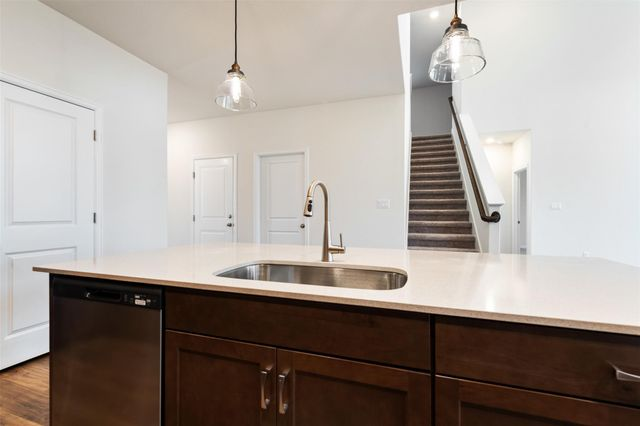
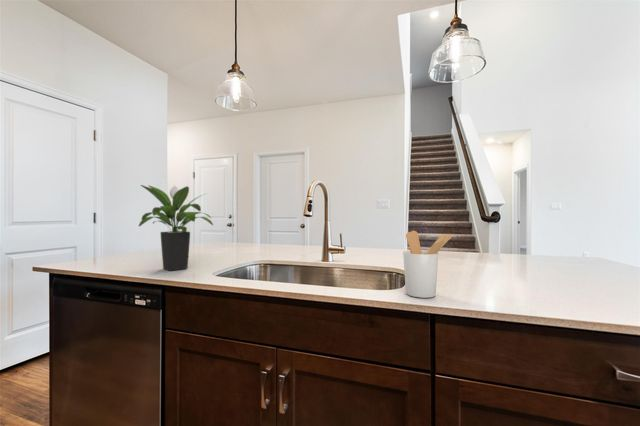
+ potted plant [138,184,214,272]
+ utensil holder [402,230,453,299]
